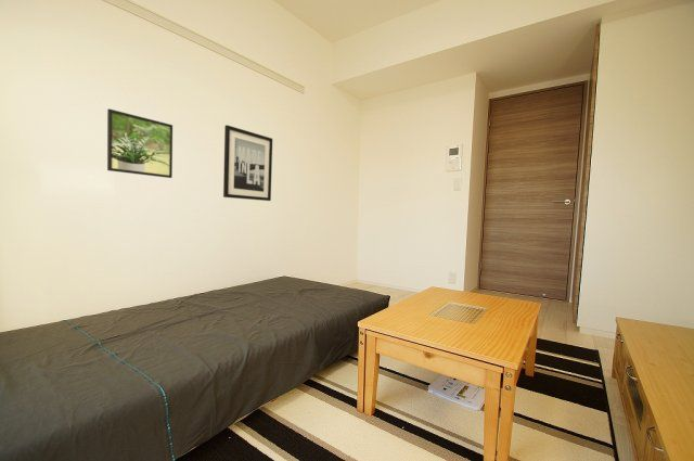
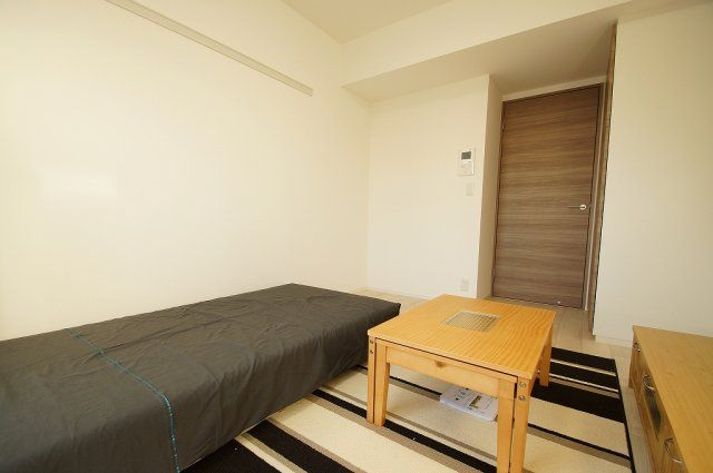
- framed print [106,107,174,179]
- wall art [222,124,273,202]
